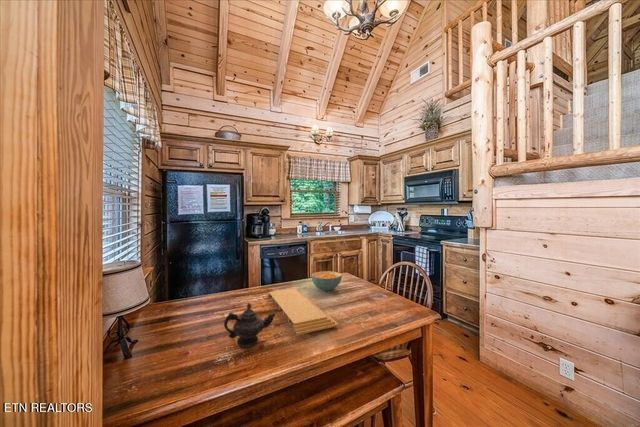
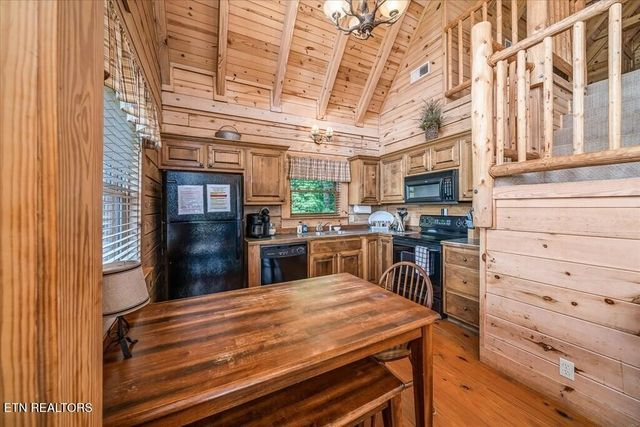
- teapot [223,302,276,348]
- cereal bowl [310,270,343,292]
- cutting board [266,288,340,336]
